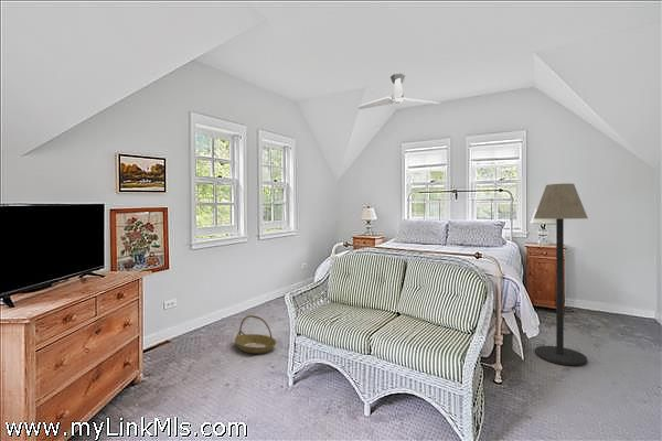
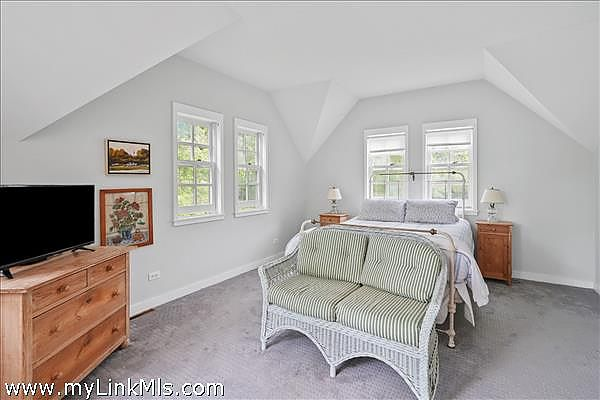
- ceiling fan [356,73,441,110]
- basket [234,314,278,355]
- floor lamp [533,182,589,366]
